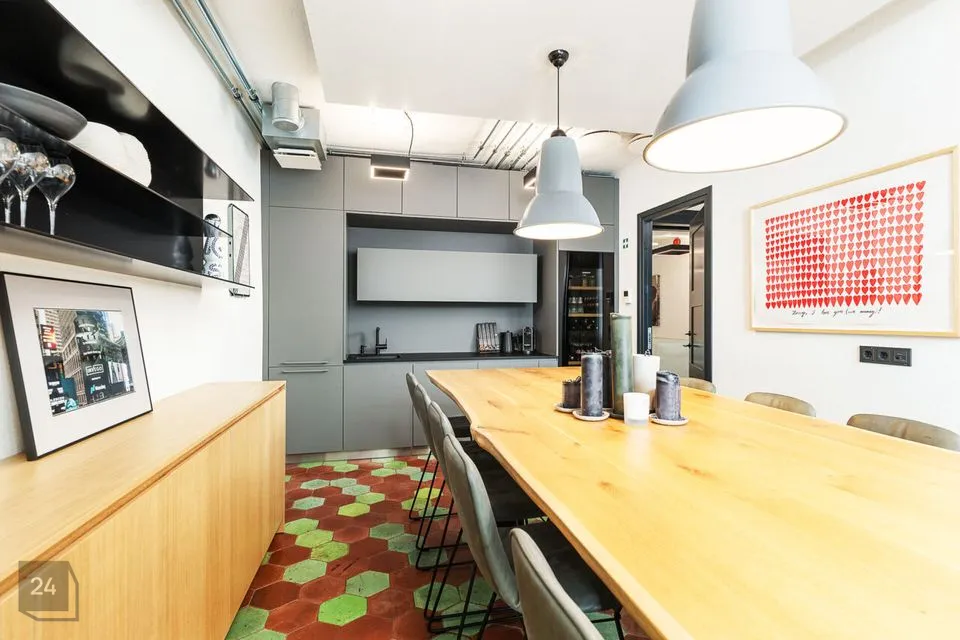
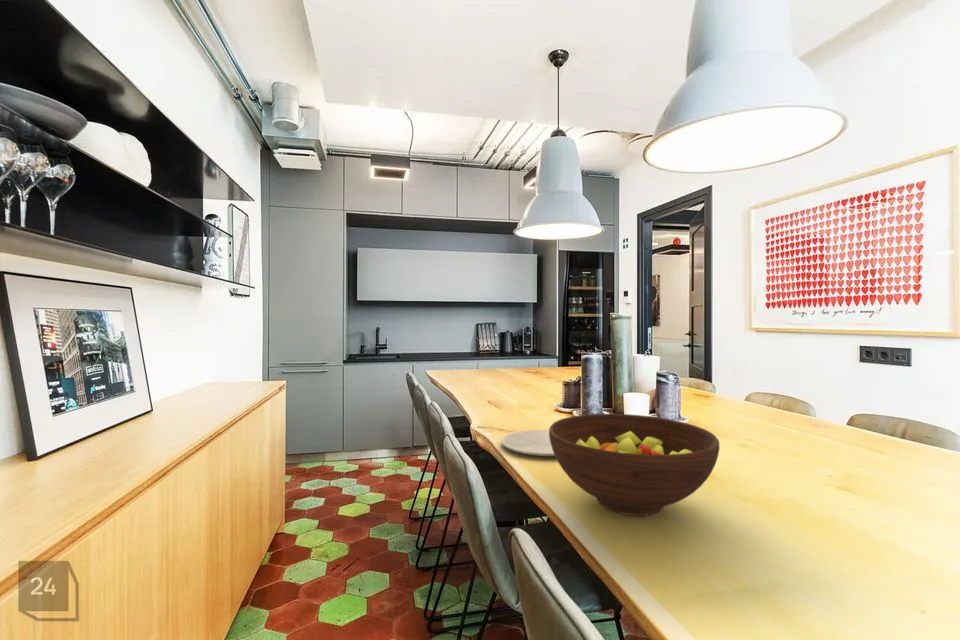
+ plate [500,429,555,457]
+ fruit bowl [548,413,720,517]
